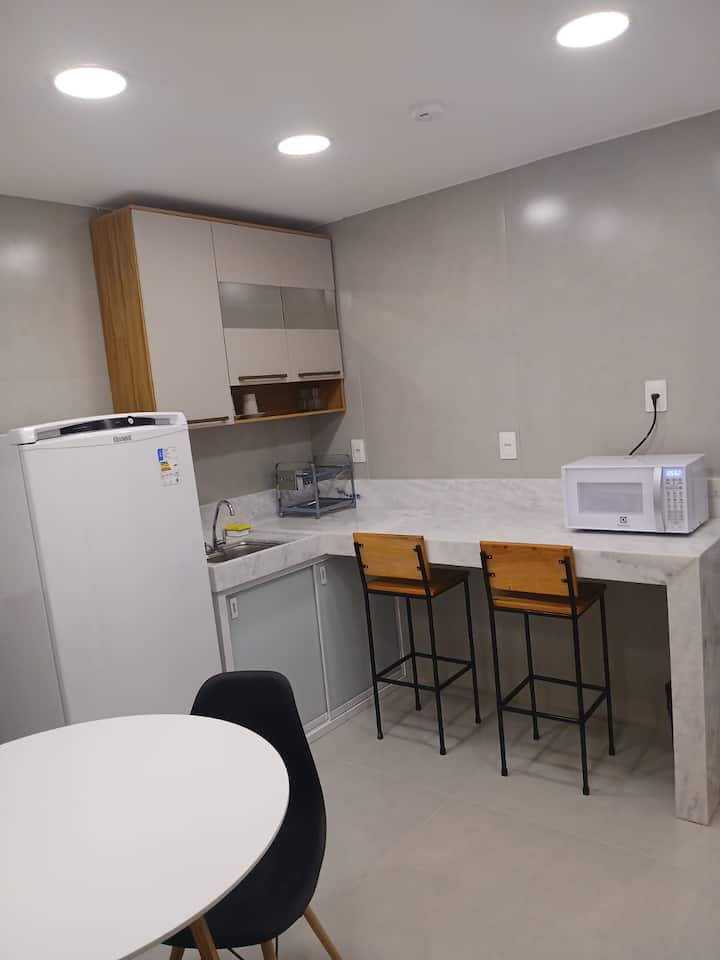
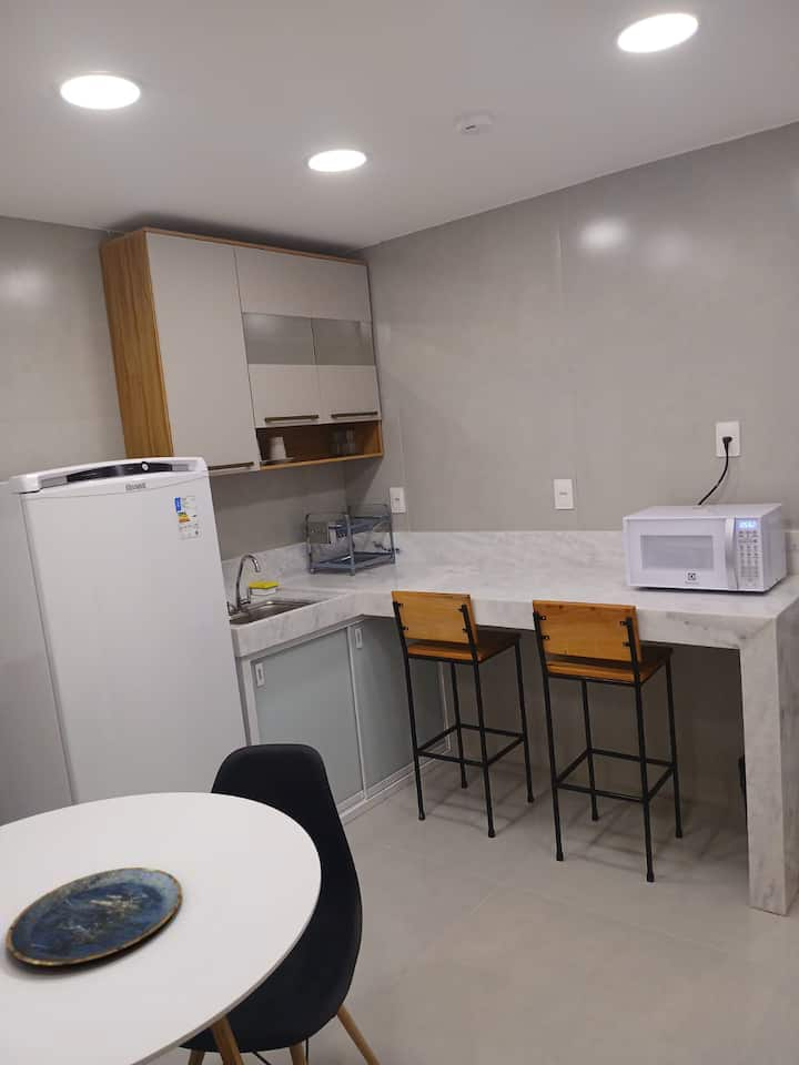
+ plate [6,866,183,967]
